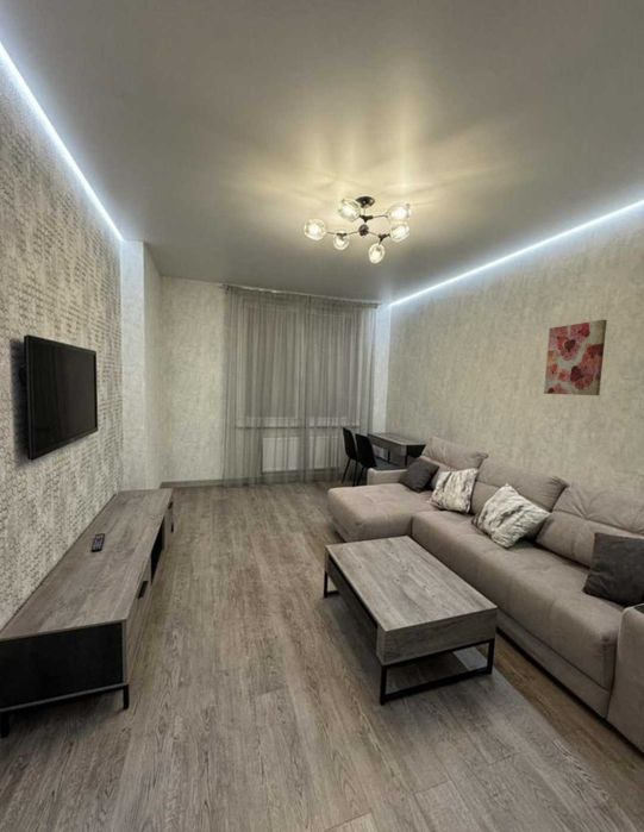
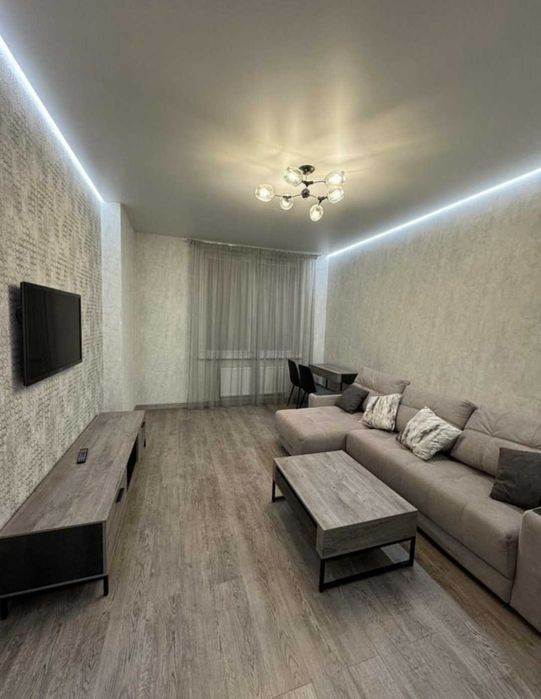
- wall art [543,319,608,396]
